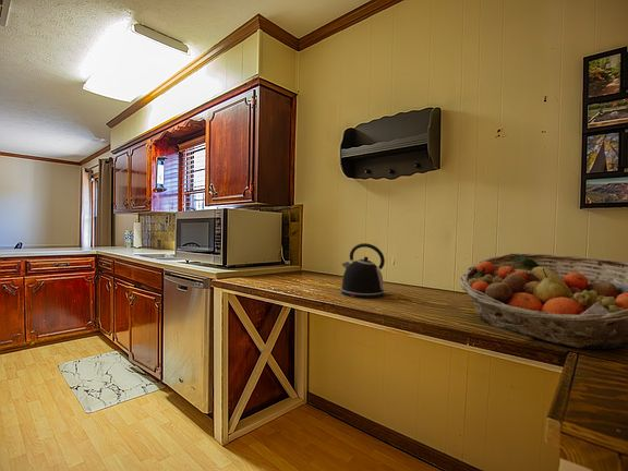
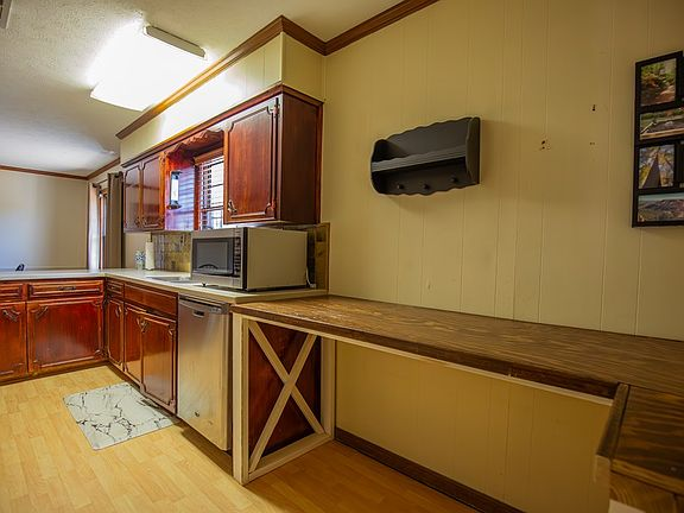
- kettle [340,242,387,300]
- fruit basket [459,253,628,350]
